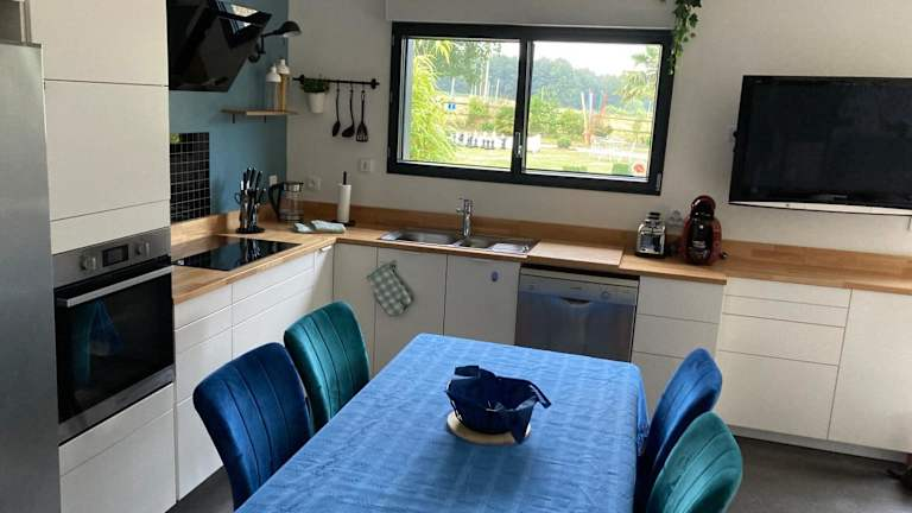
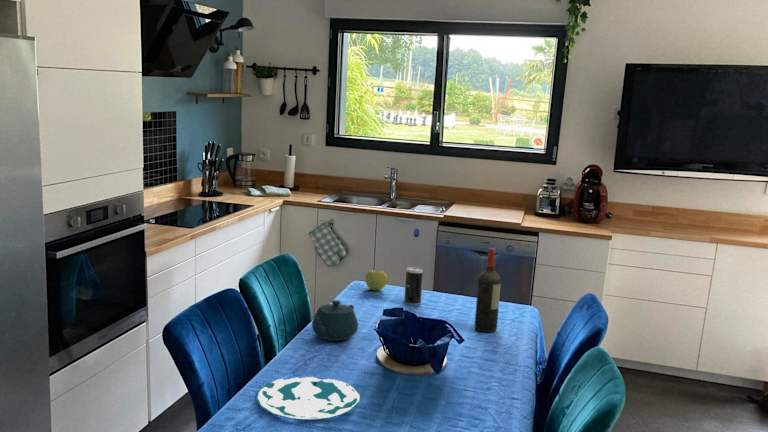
+ apple [364,269,388,291]
+ plate [255,376,361,421]
+ beverage can [403,266,424,306]
+ wine bottle [474,247,502,333]
+ teapot [311,299,359,342]
